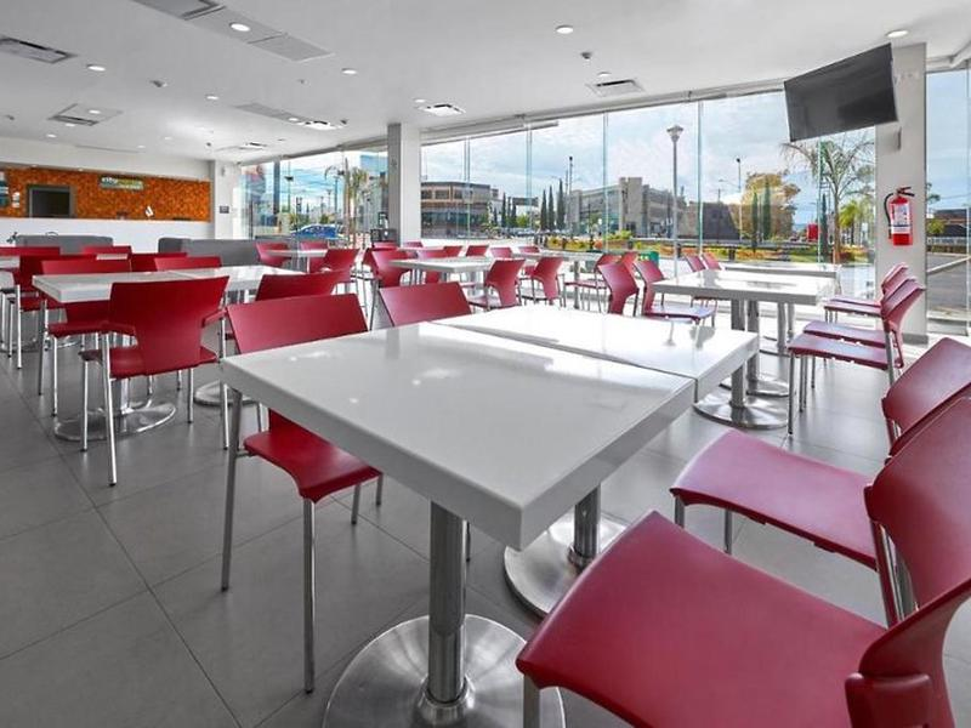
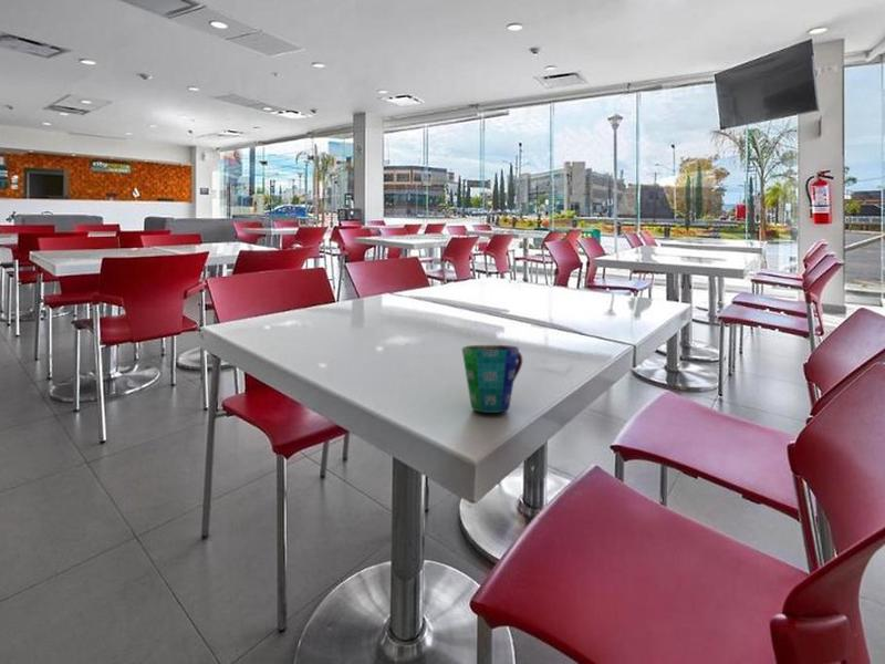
+ cup [460,344,523,414]
